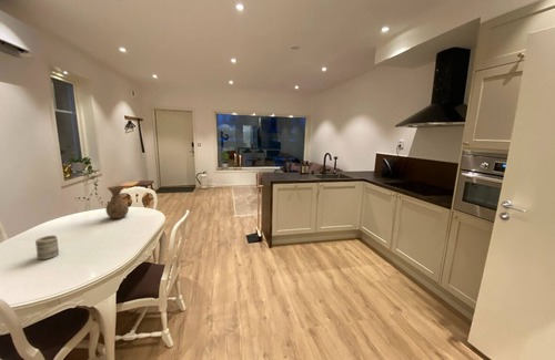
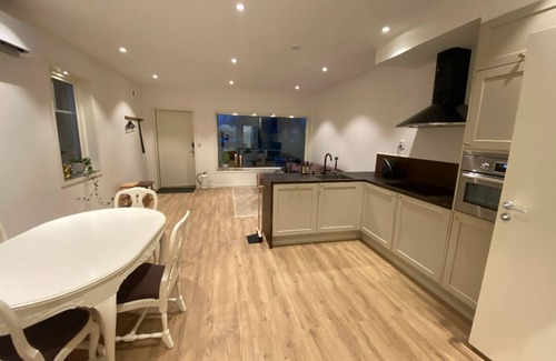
- vase [104,185,130,219]
- mug [34,234,60,260]
